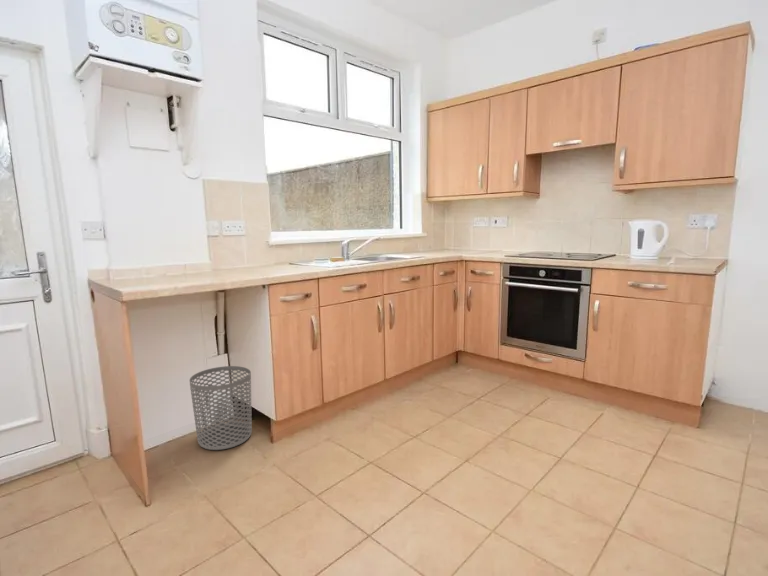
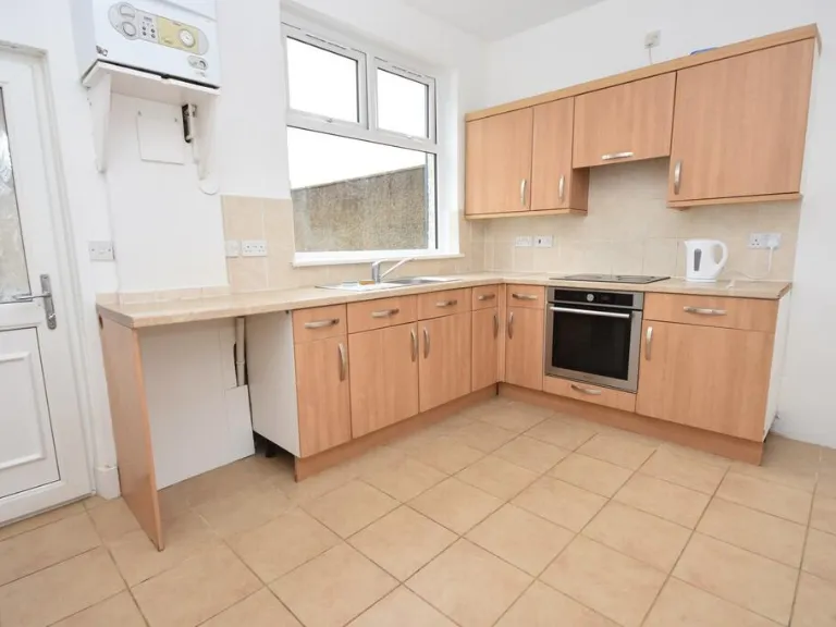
- waste bin [189,365,253,451]
